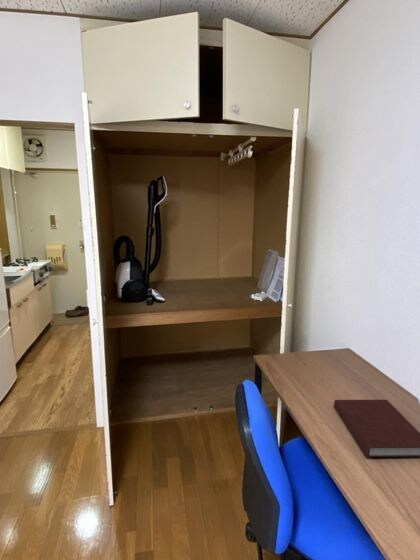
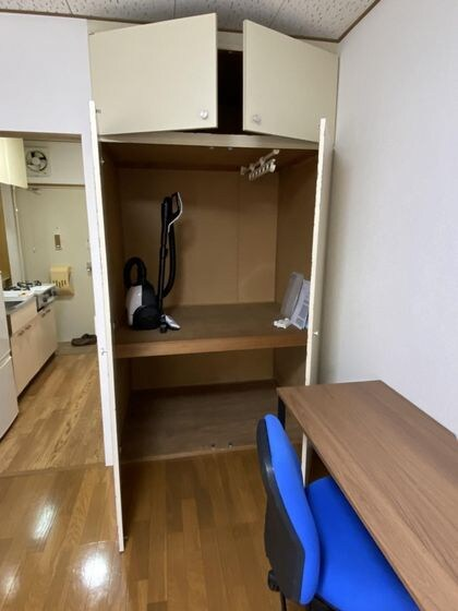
- notebook [333,399,420,458]
